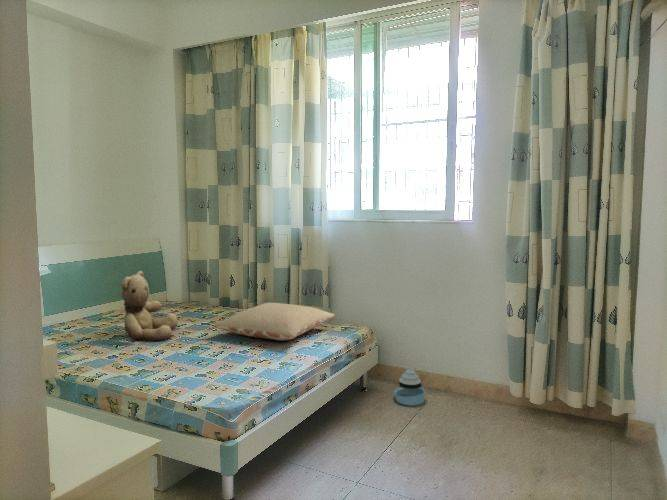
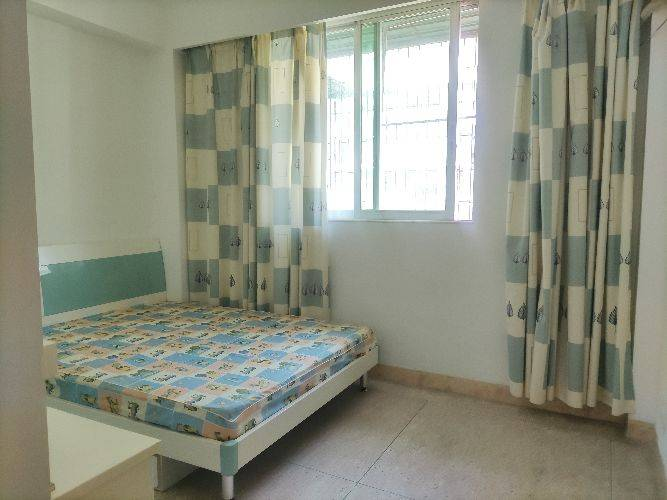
- pillow [212,302,336,341]
- teddy bear [120,270,179,342]
- stacking toy [393,366,426,406]
